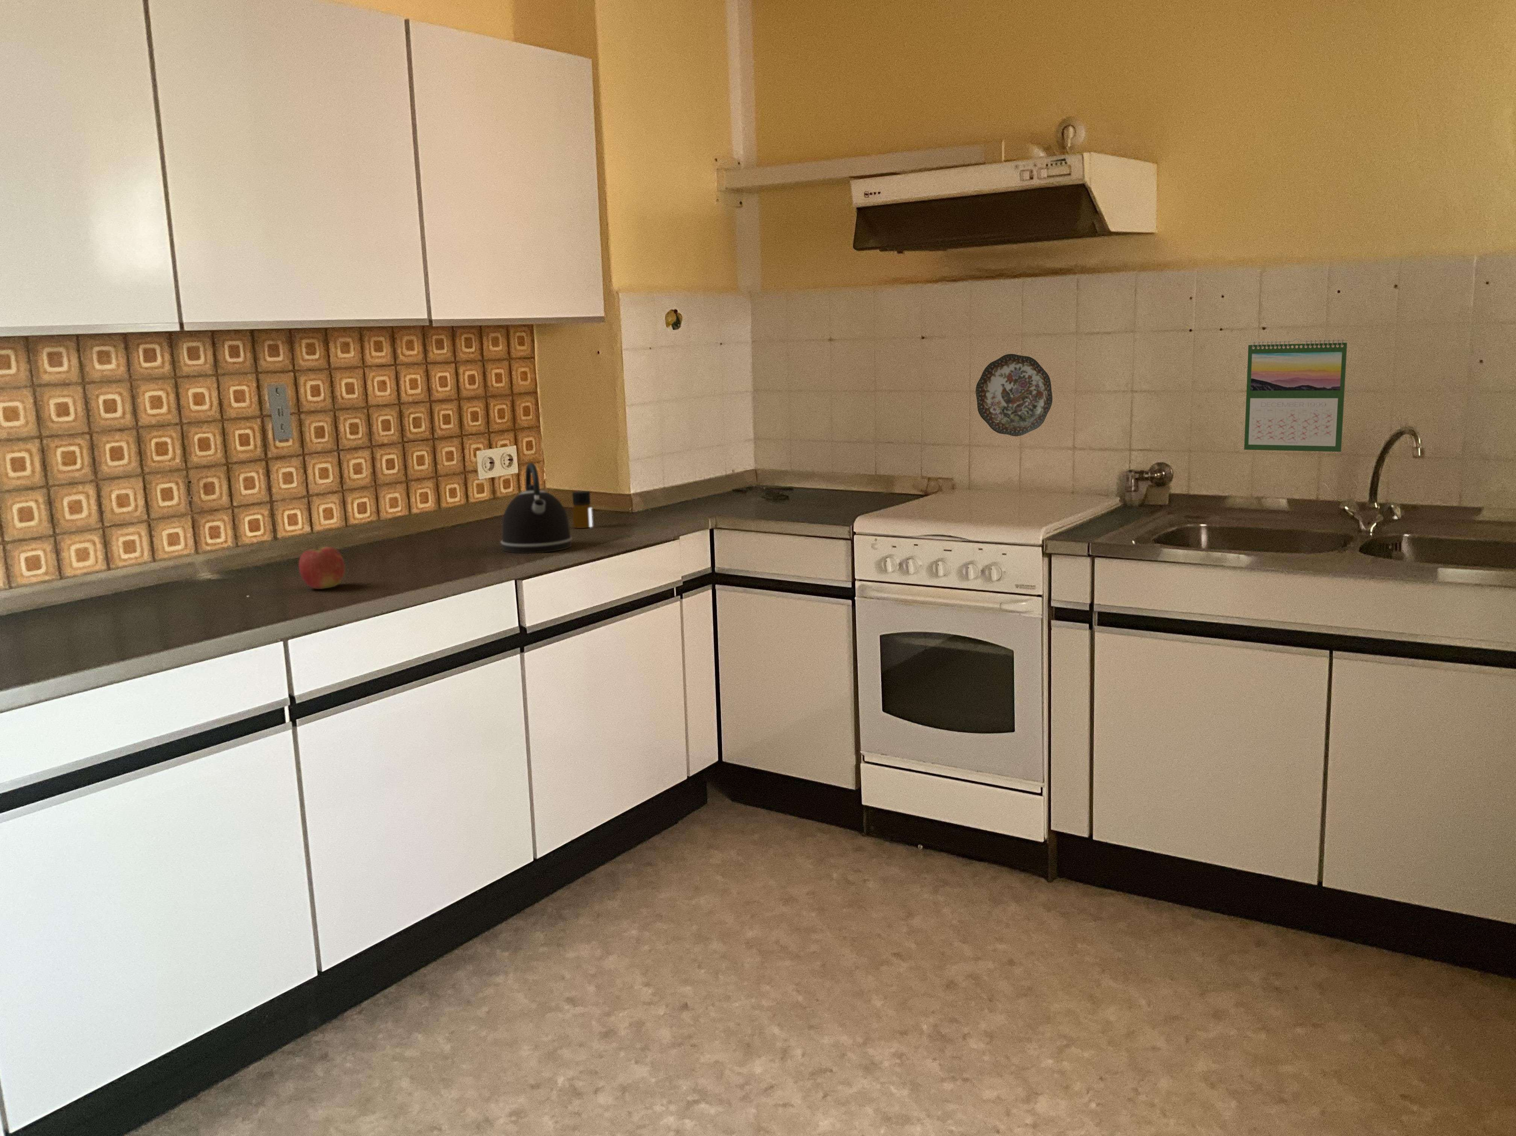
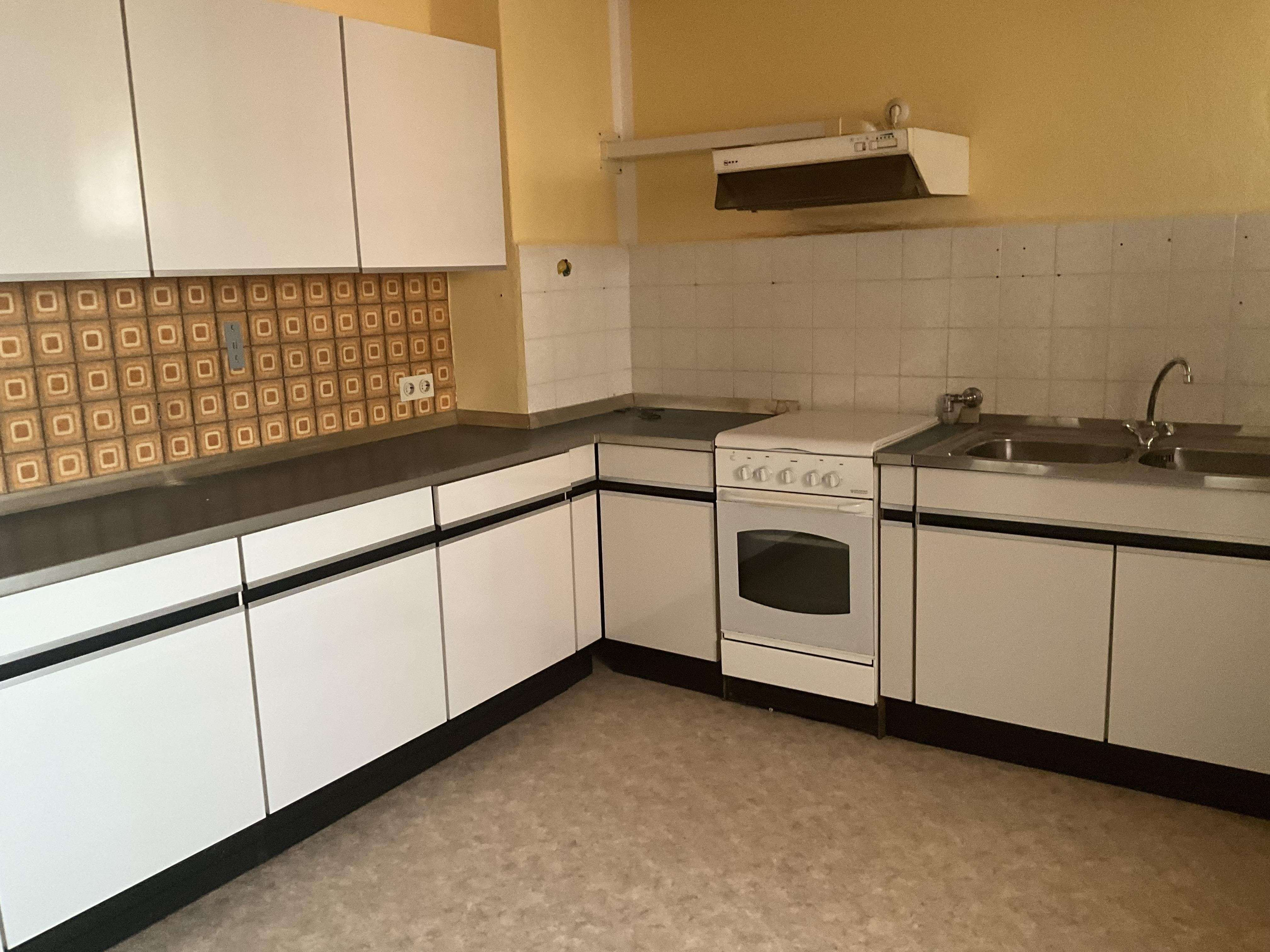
- apple [298,543,345,589]
- kettle [500,462,573,554]
- decorative plate [975,353,1053,437]
- calendar [1244,338,1348,452]
- bottle [572,490,593,529]
